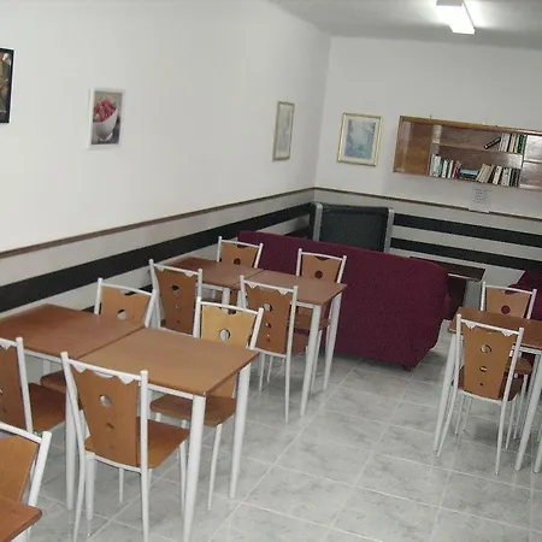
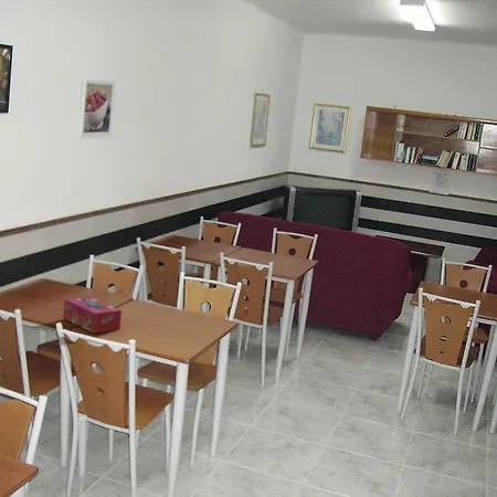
+ tissue box [62,296,123,335]
